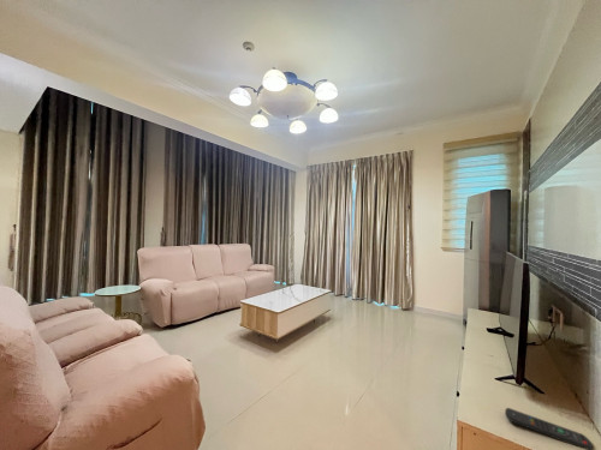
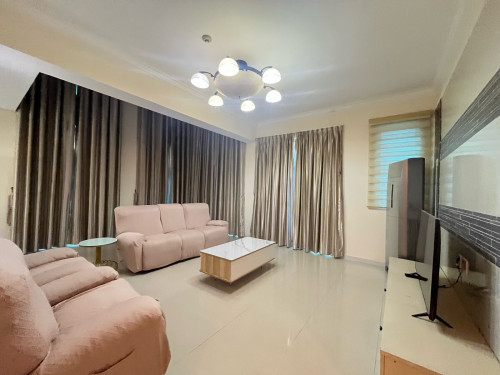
- remote control [504,407,594,450]
